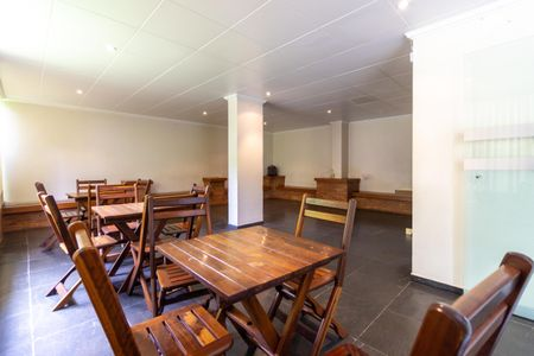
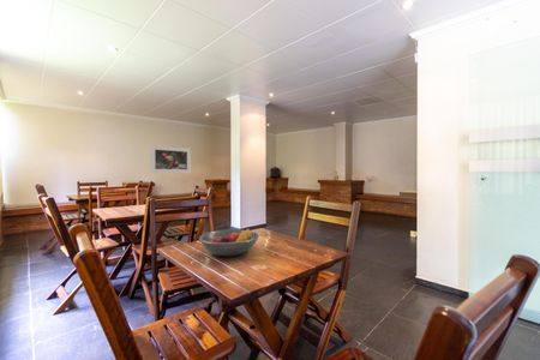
+ fruit bowl [198,227,260,257]
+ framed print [150,144,192,174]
